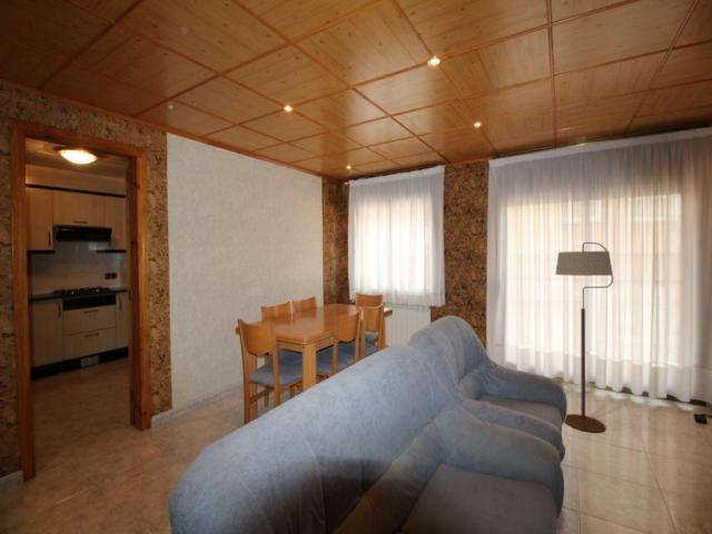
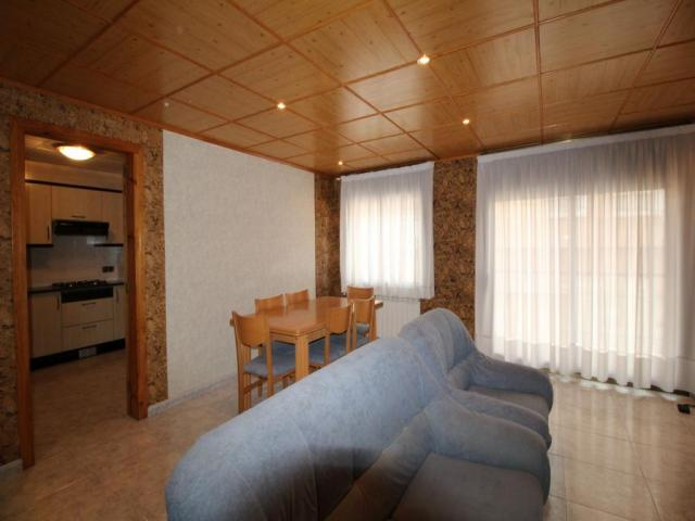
- floor lamp [554,241,614,433]
